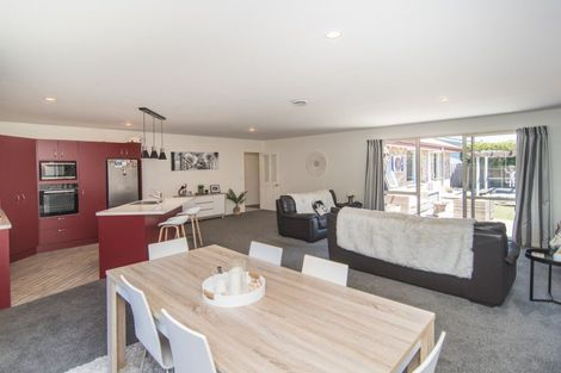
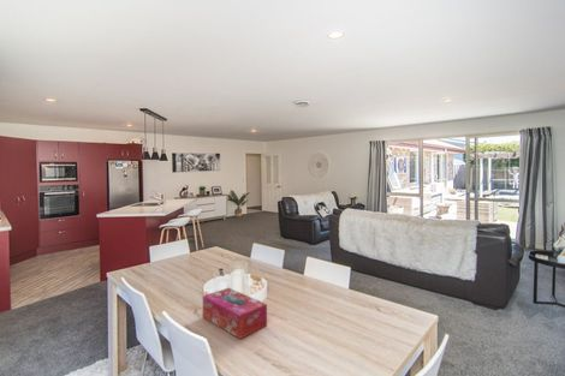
+ tissue box [202,287,268,340]
